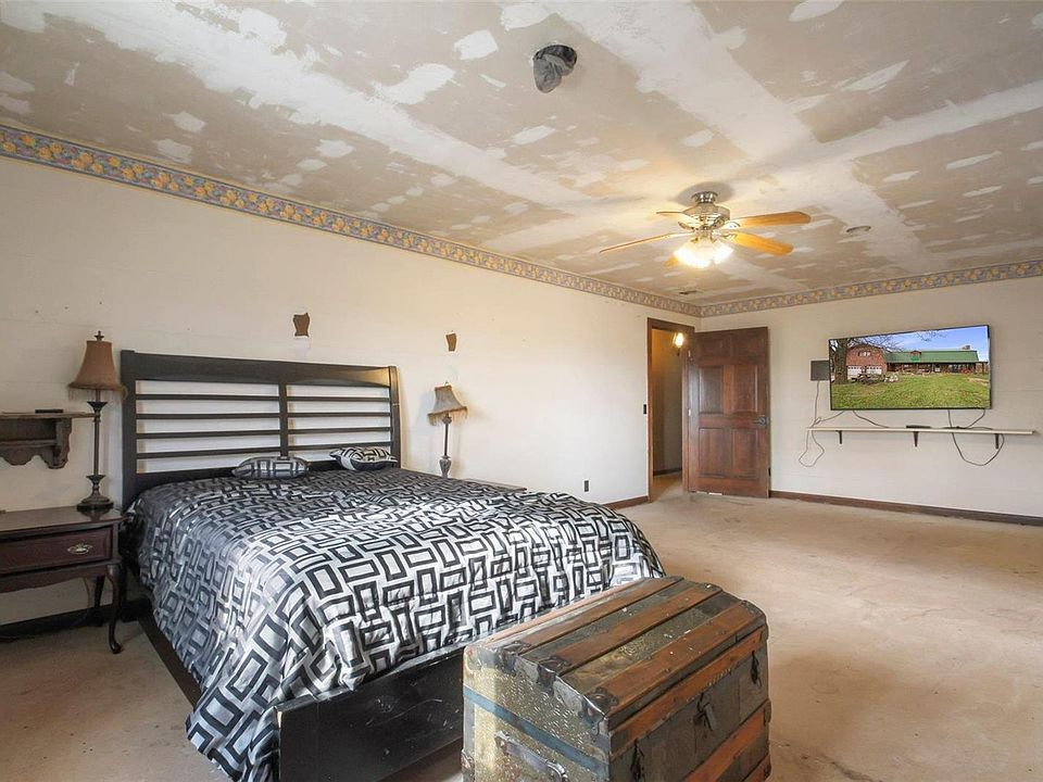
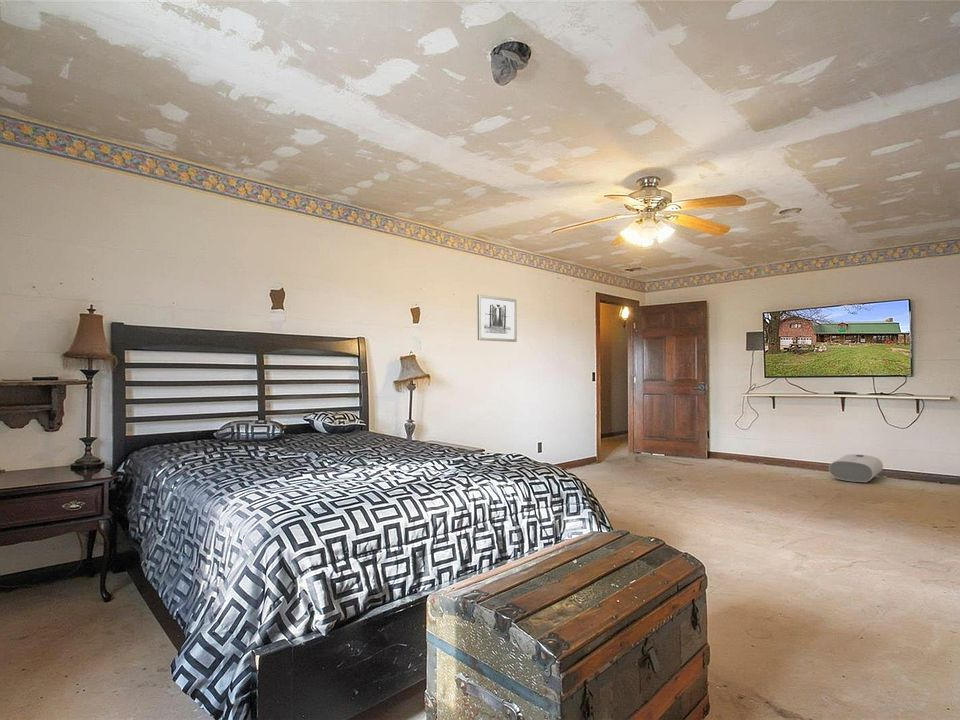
+ wall art [476,294,518,343]
+ water heater [828,453,884,484]
